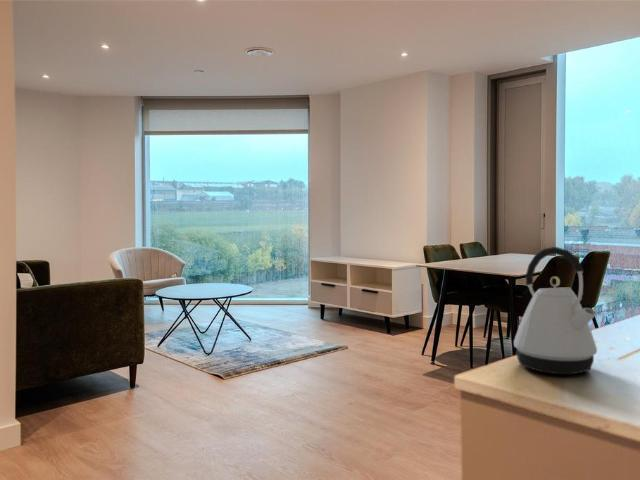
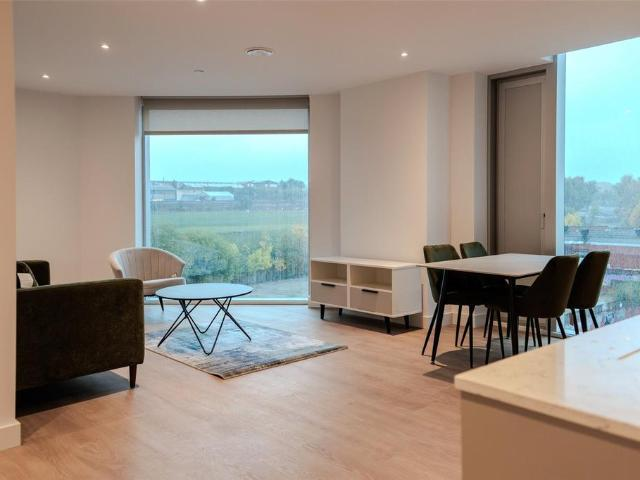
- kettle [513,246,598,375]
